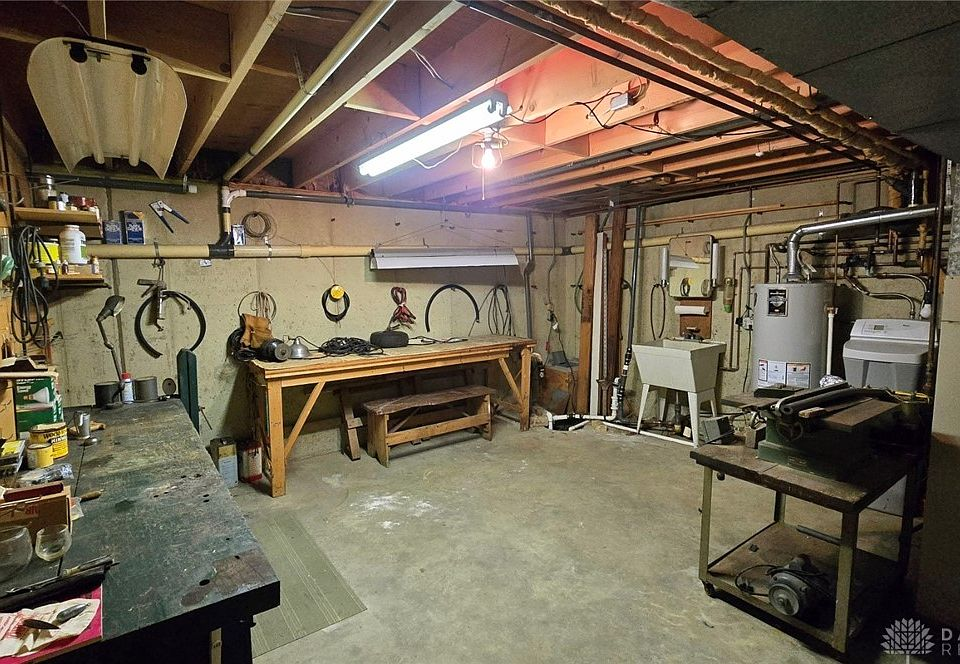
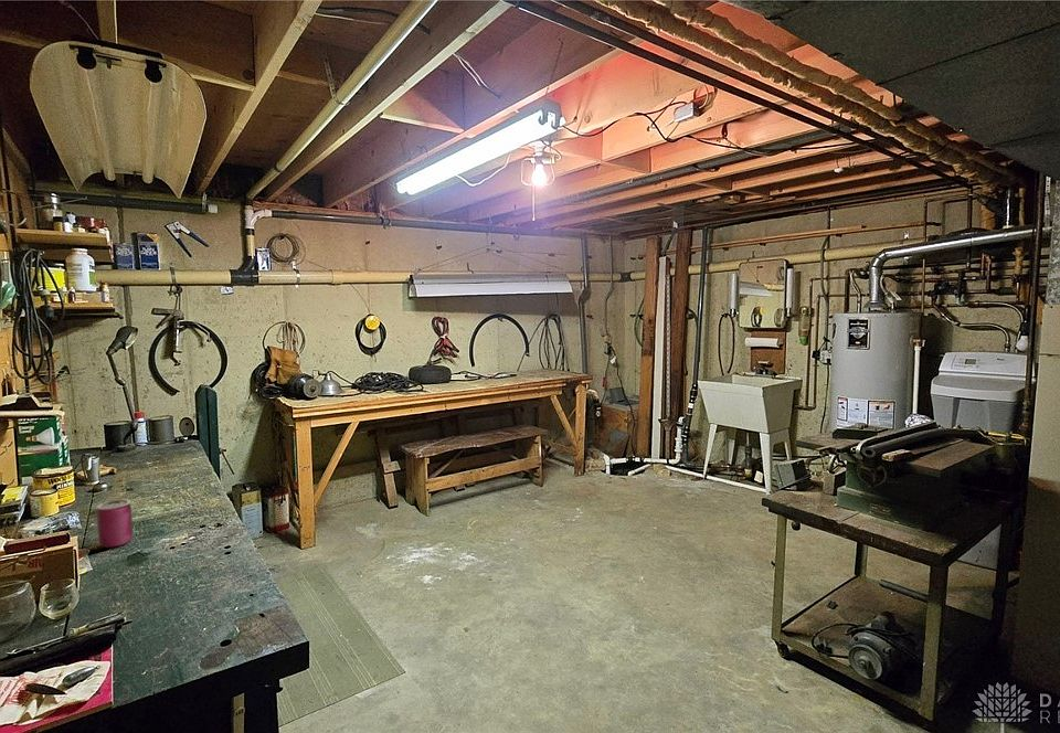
+ can [95,499,134,549]
